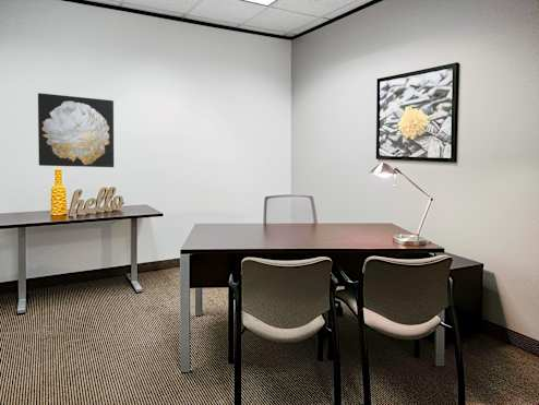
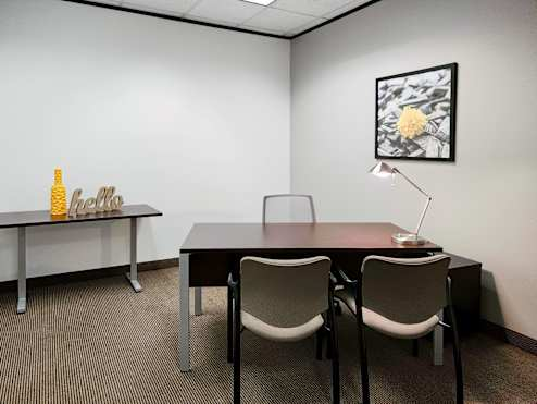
- wall art [37,92,115,168]
